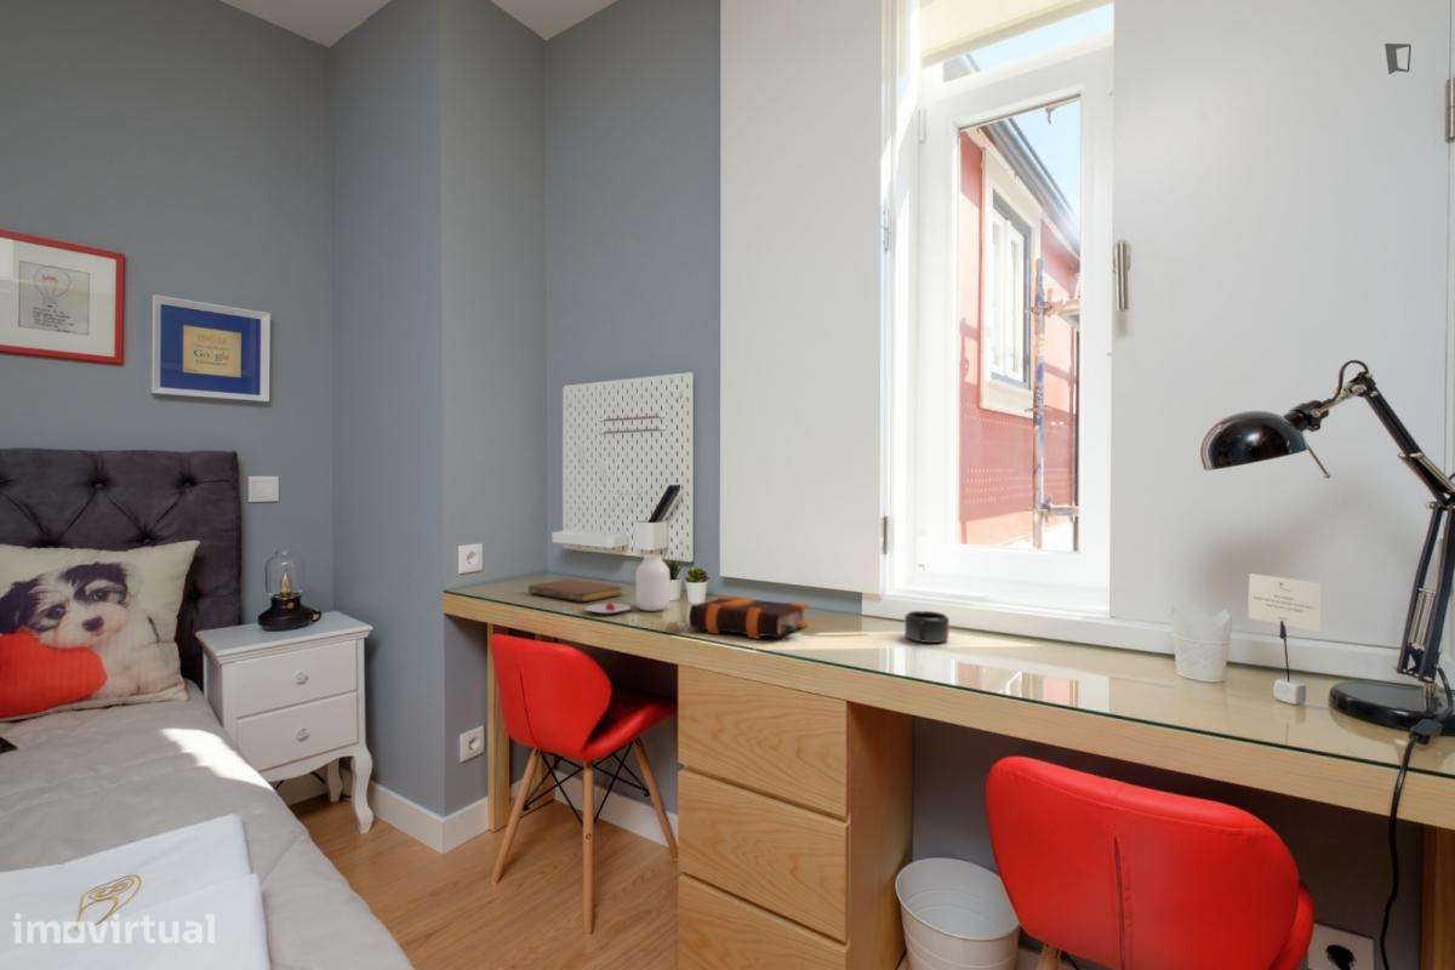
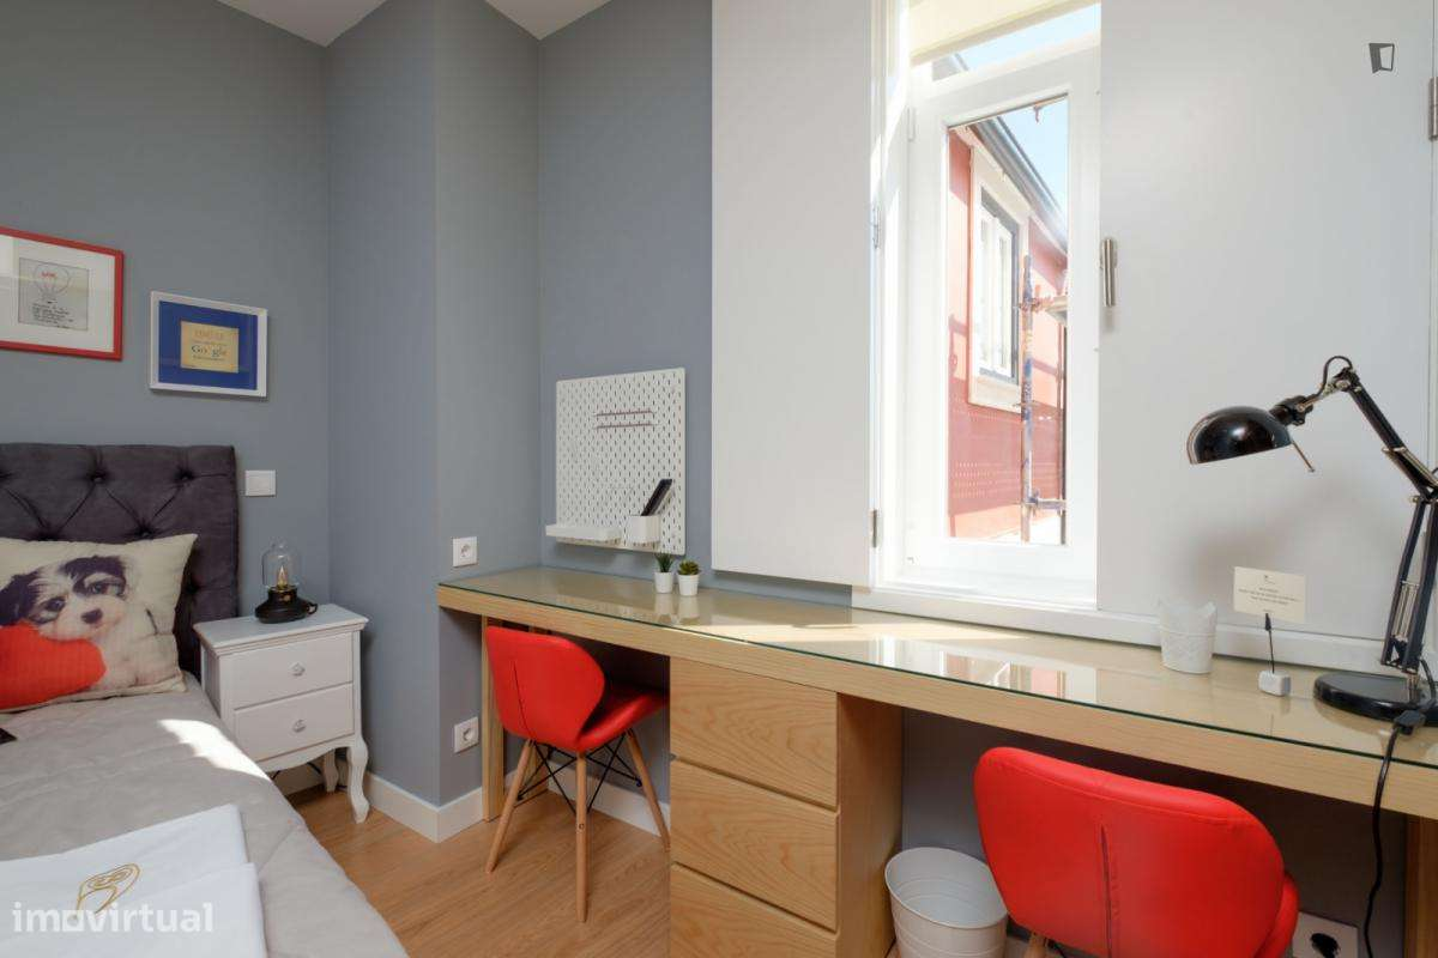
- mug [903,610,951,644]
- bible [687,595,809,640]
- notebook [527,578,623,603]
- jar [578,553,671,615]
